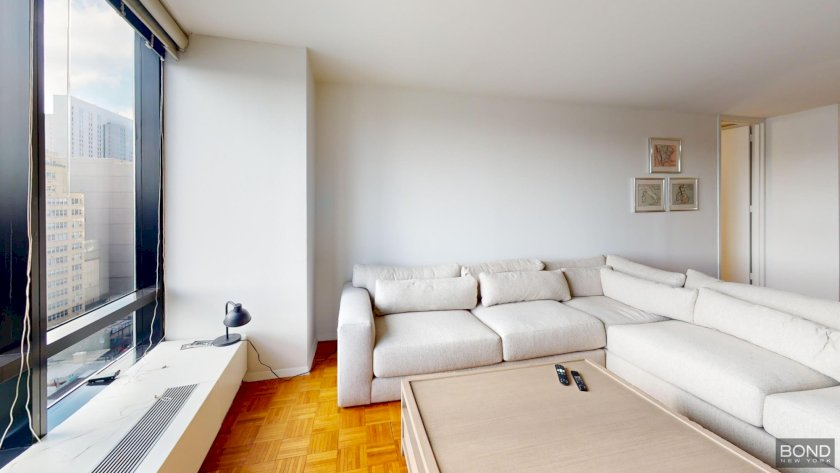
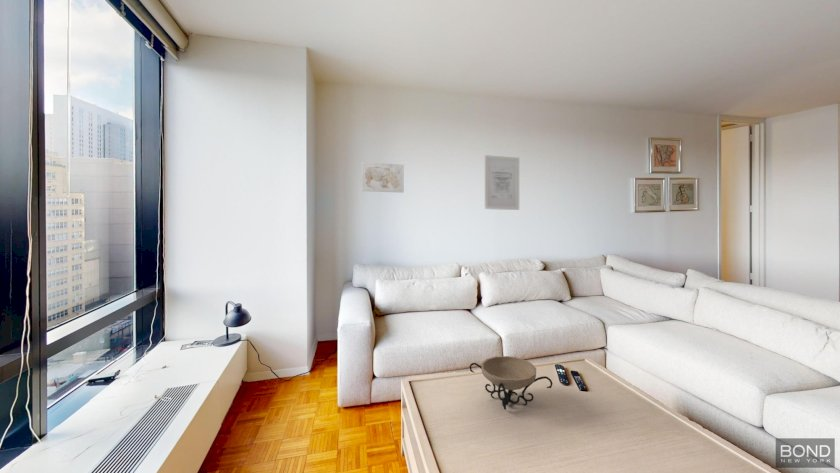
+ decorative bowl [468,355,554,410]
+ wall art [484,154,520,211]
+ wall art [361,161,405,194]
